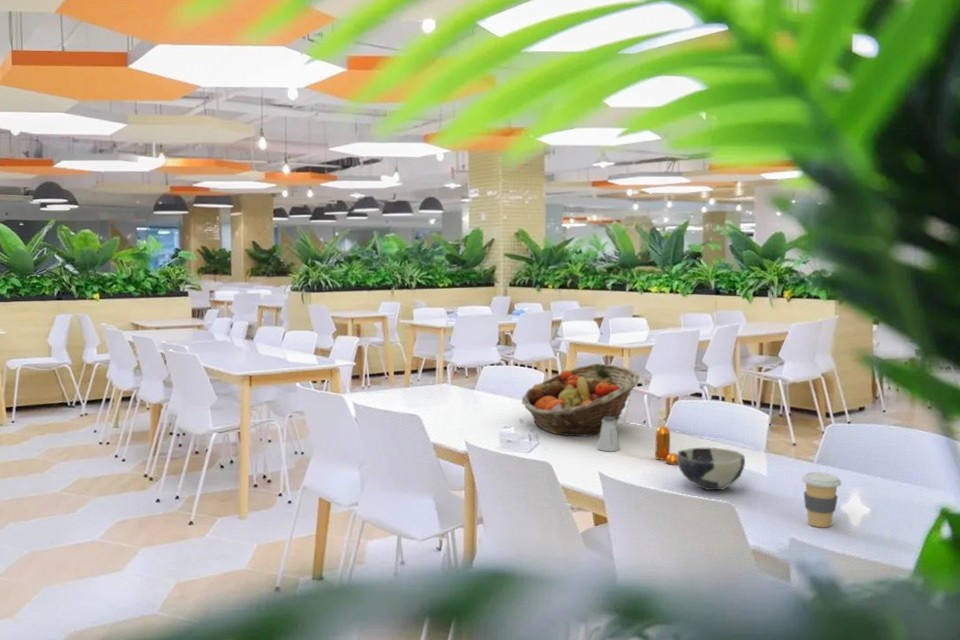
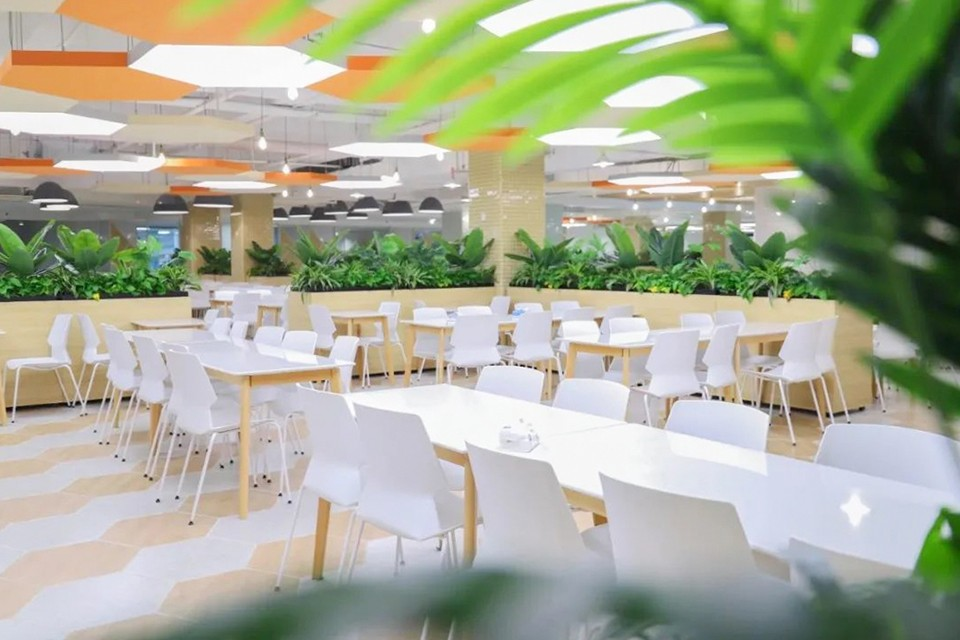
- fruit basket [521,363,641,437]
- bowl [677,447,746,491]
- coffee cup [801,471,842,528]
- pepper shaker [654,425,678,466]
- saltshaker [596,417,621,452]
